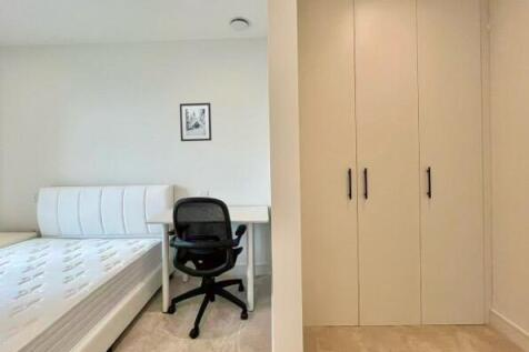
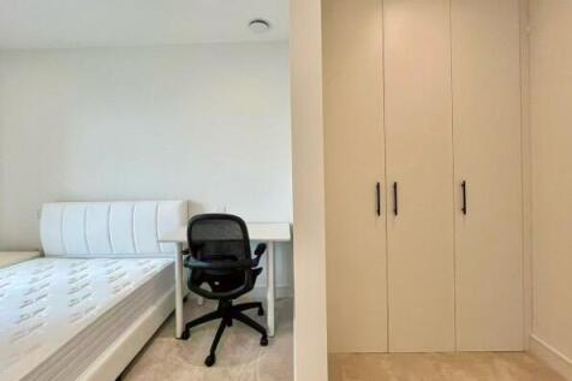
- wall art [179,102,212,142]
